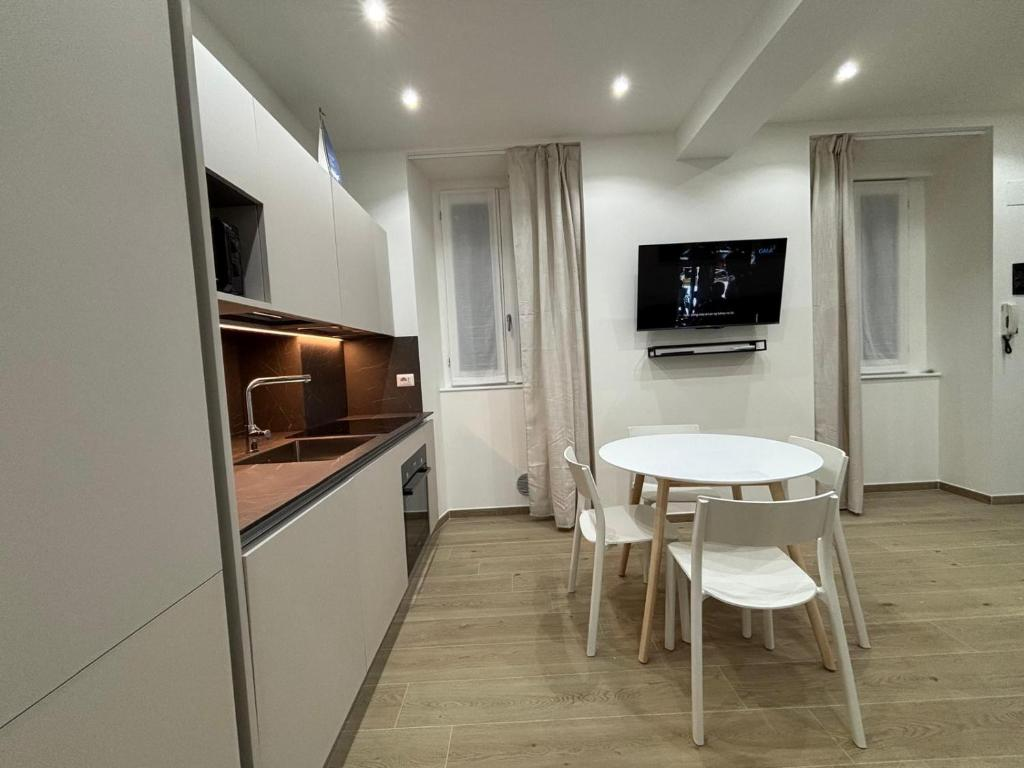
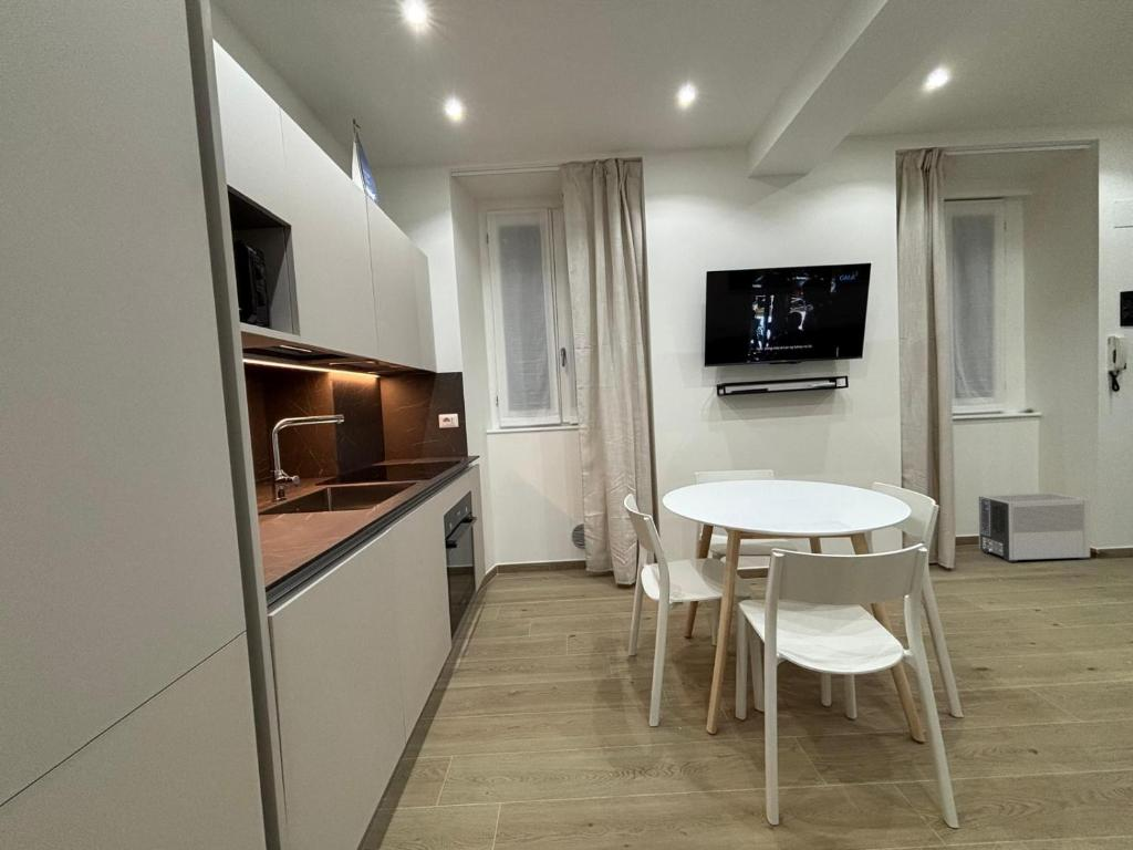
+ air purifier [977,491,1091,563]
